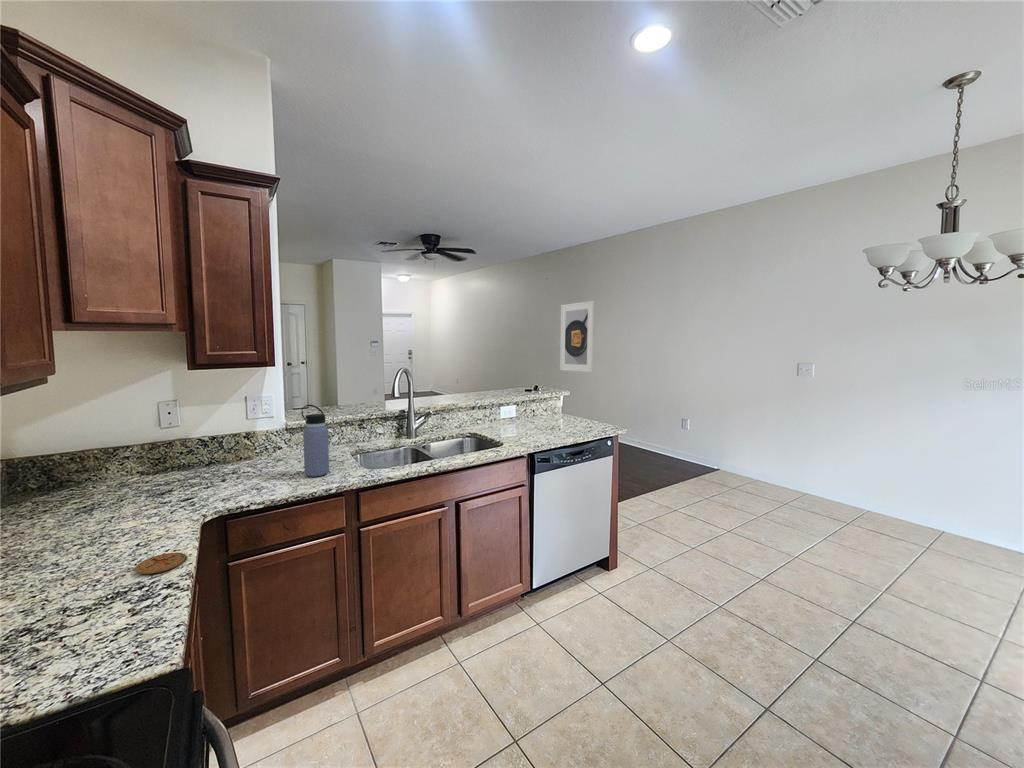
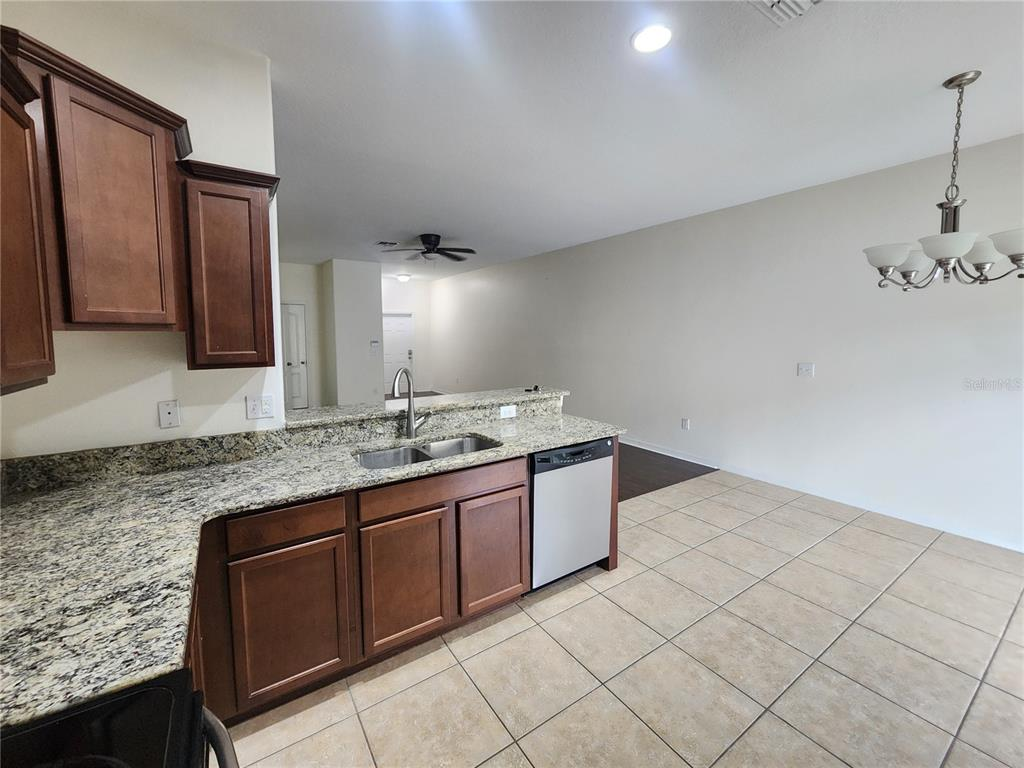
- coaster [134,552,187,575]
- water bottle [301,404,330,478]
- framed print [559,300,595,373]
